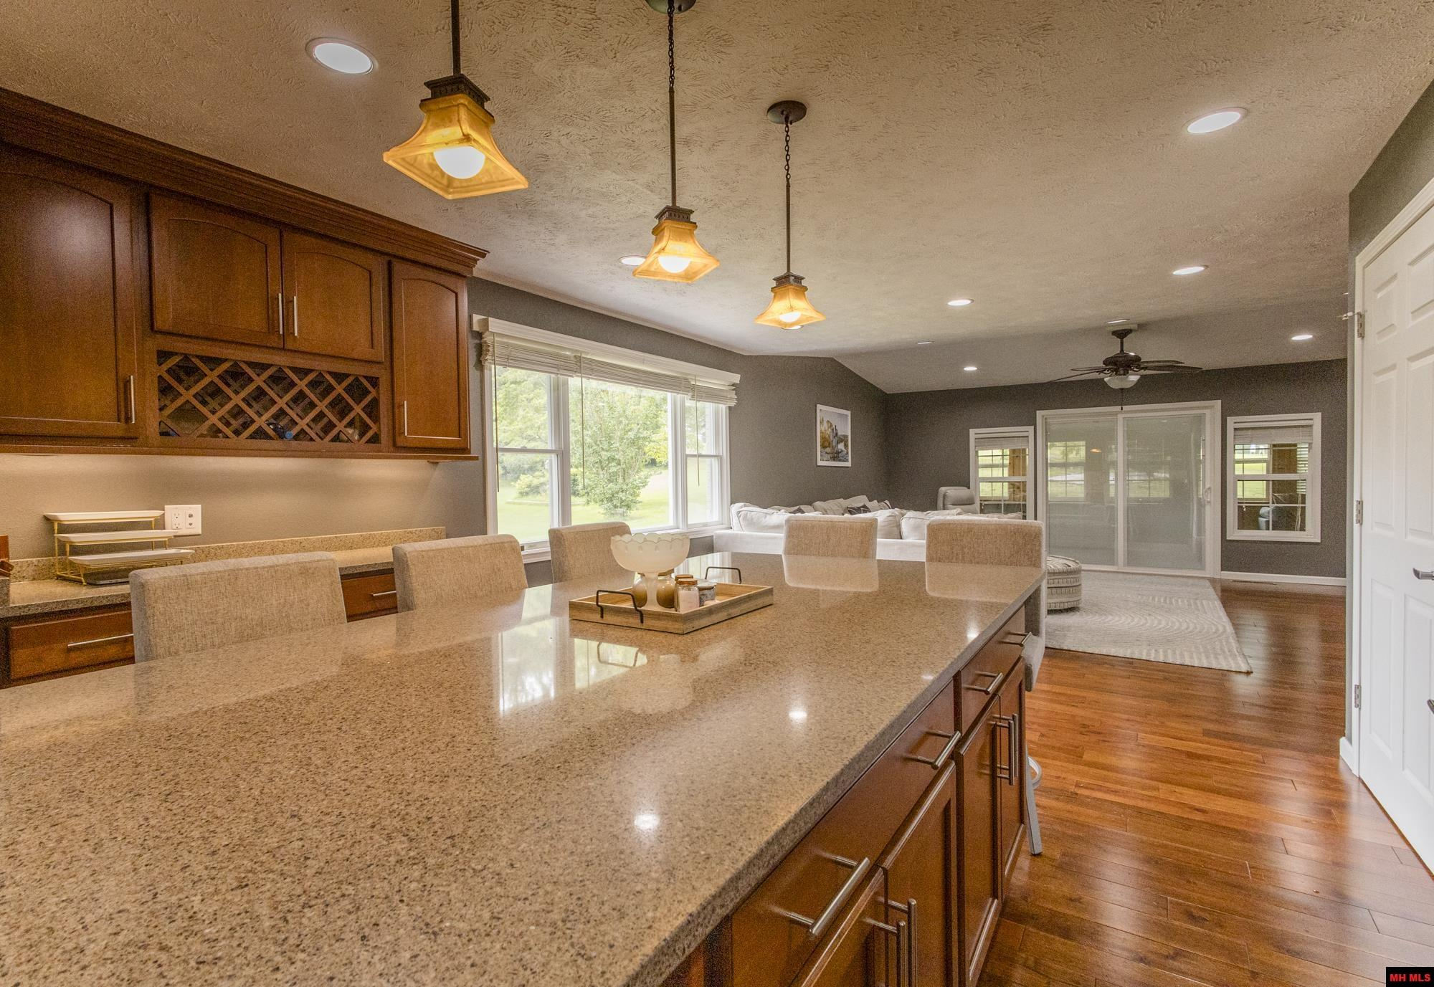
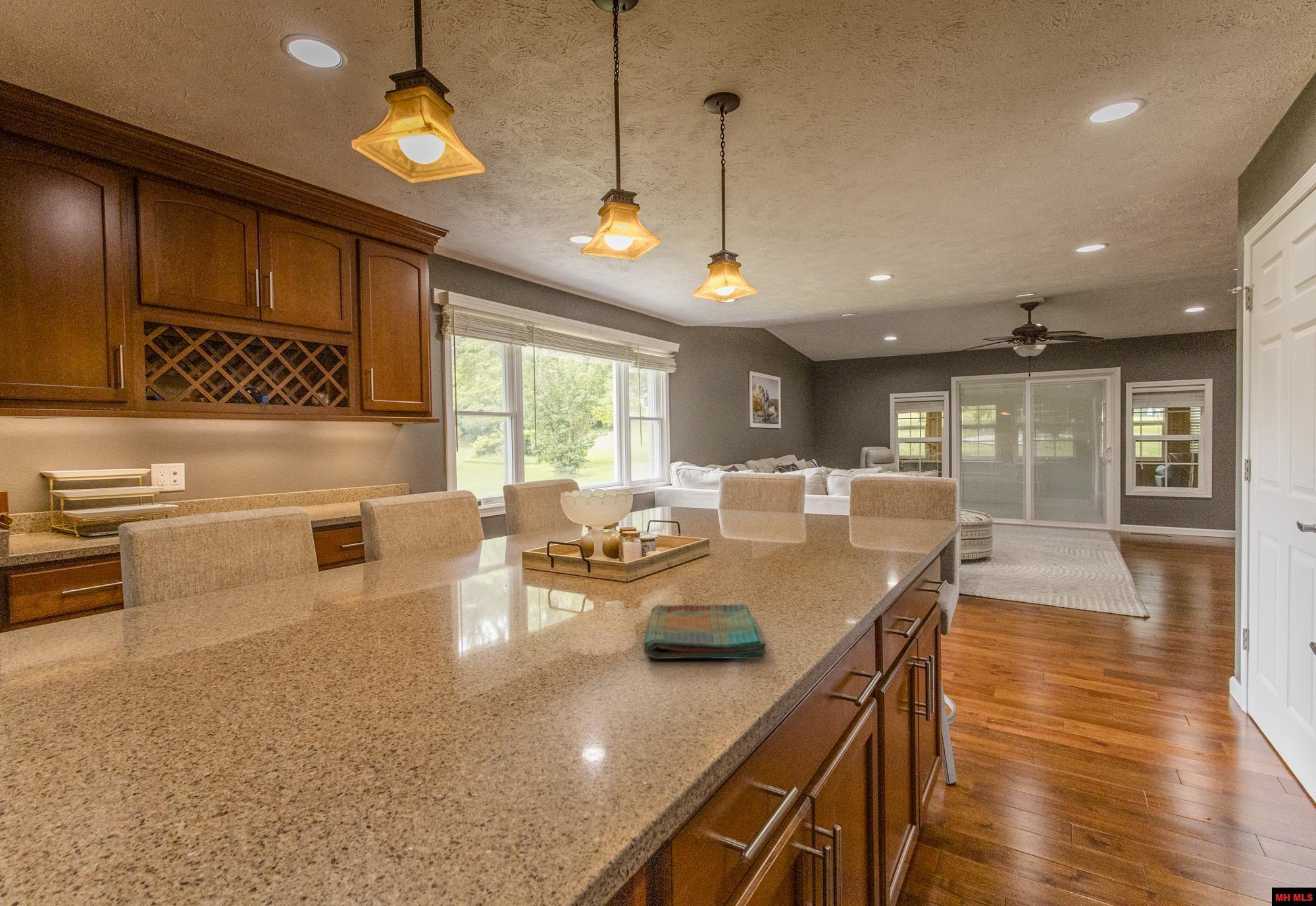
+ dish towel [643,603,768,660]
